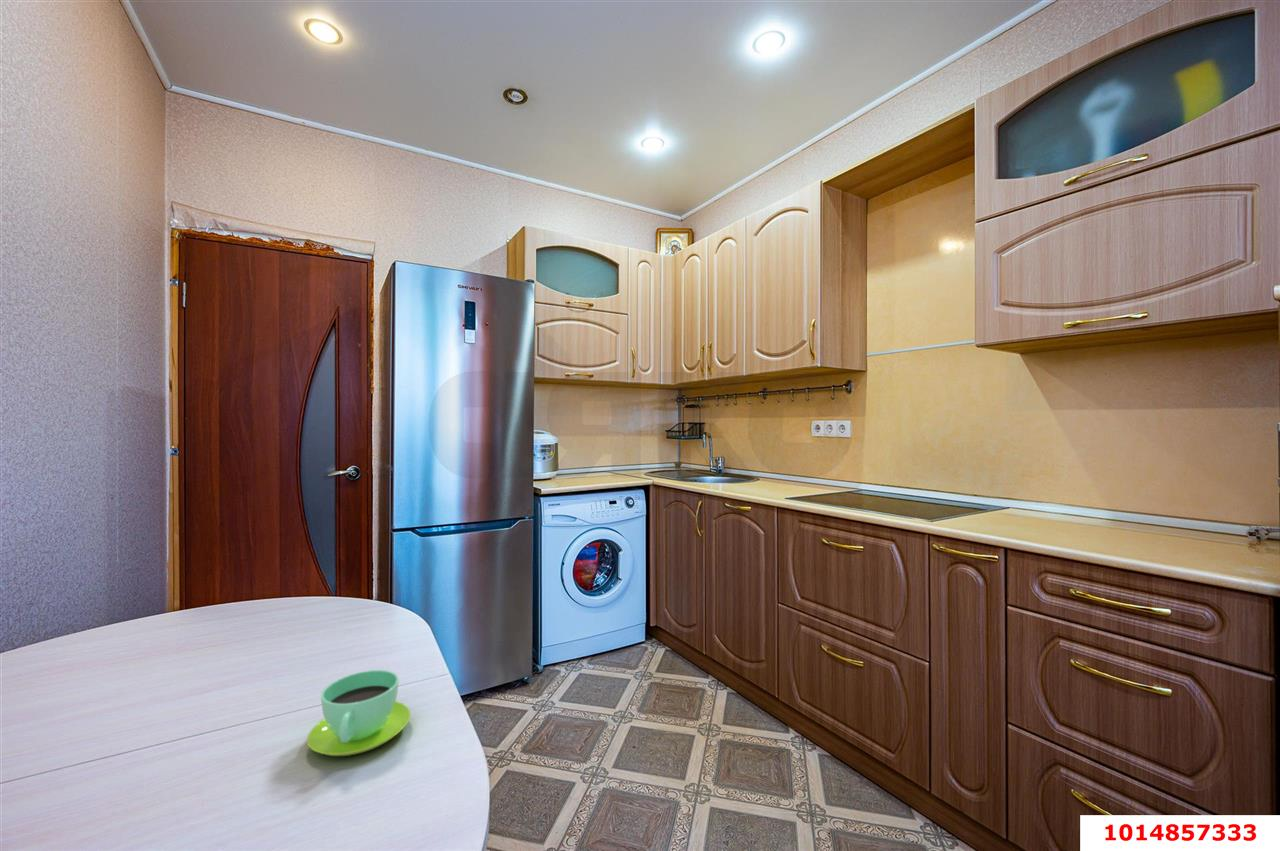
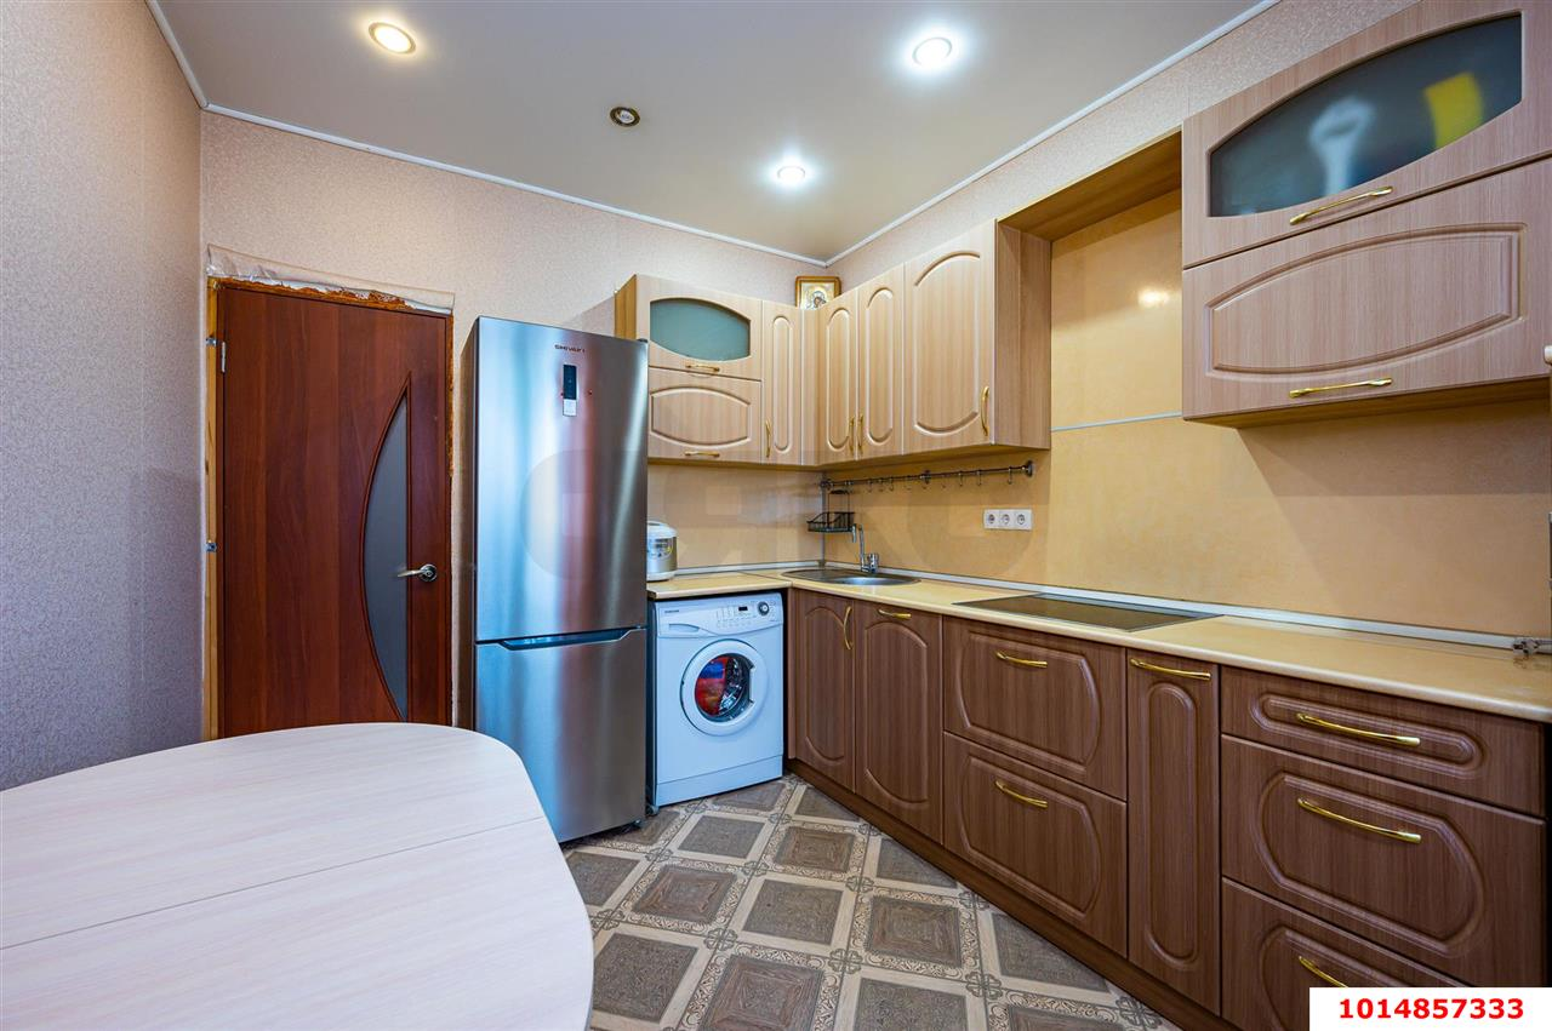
- cup [306,669,412,757]
